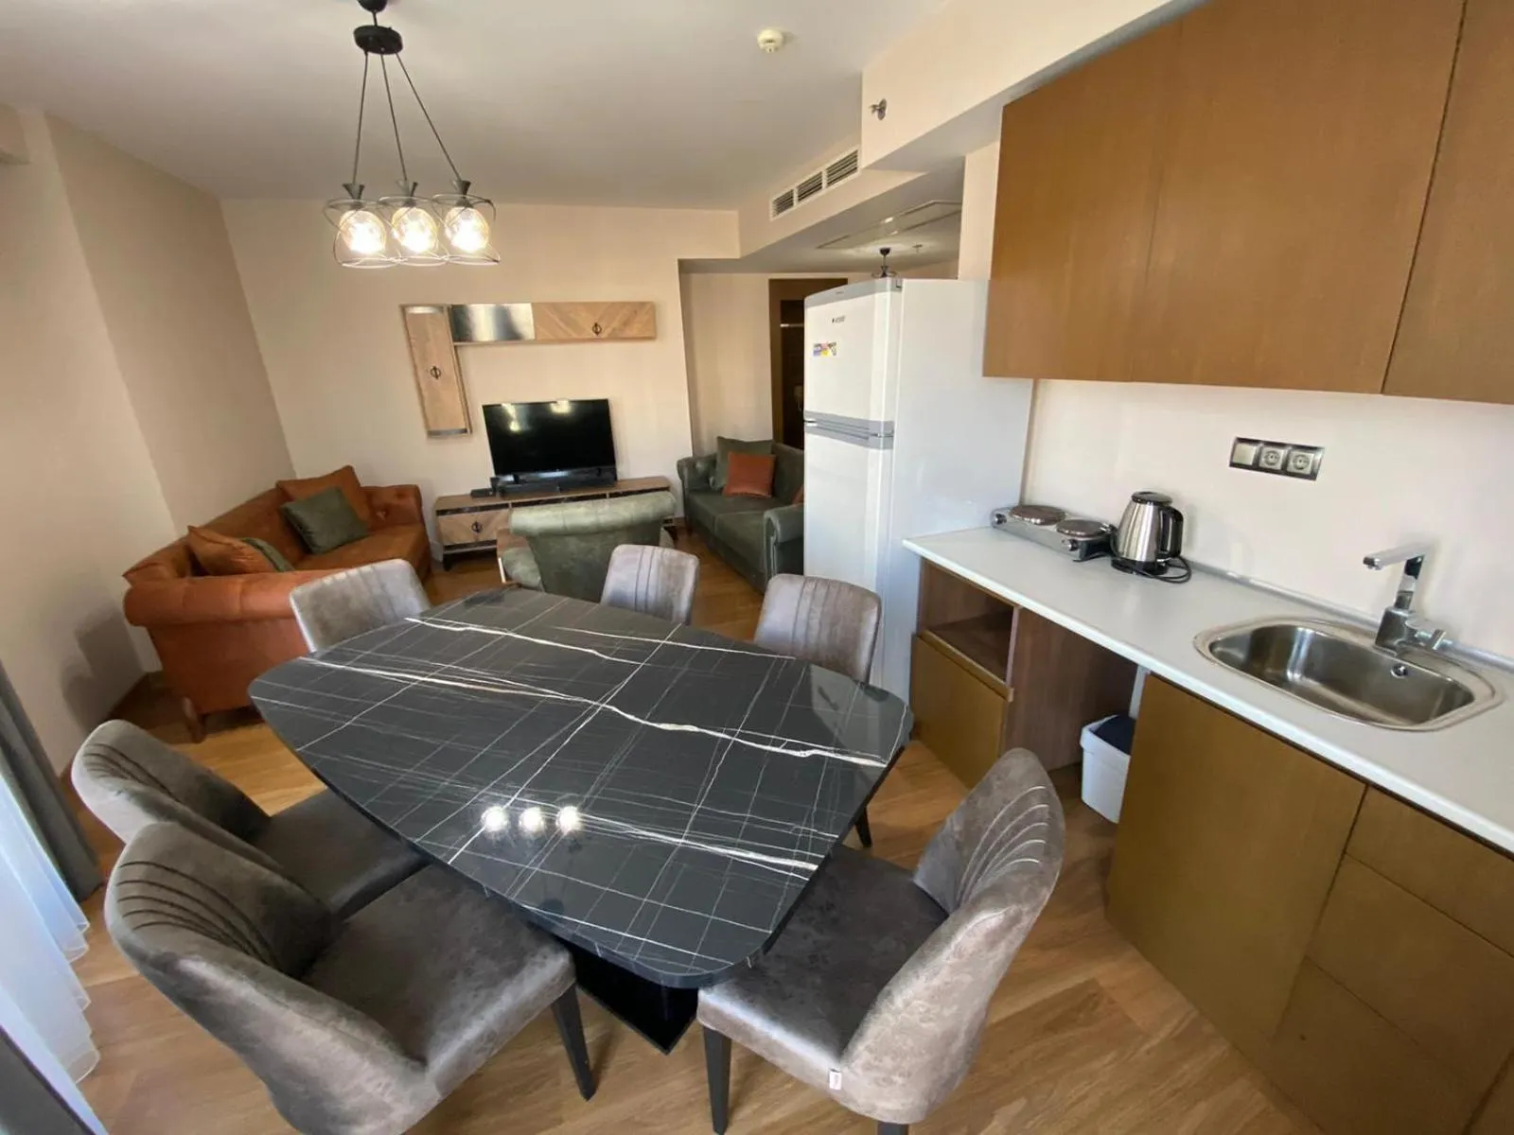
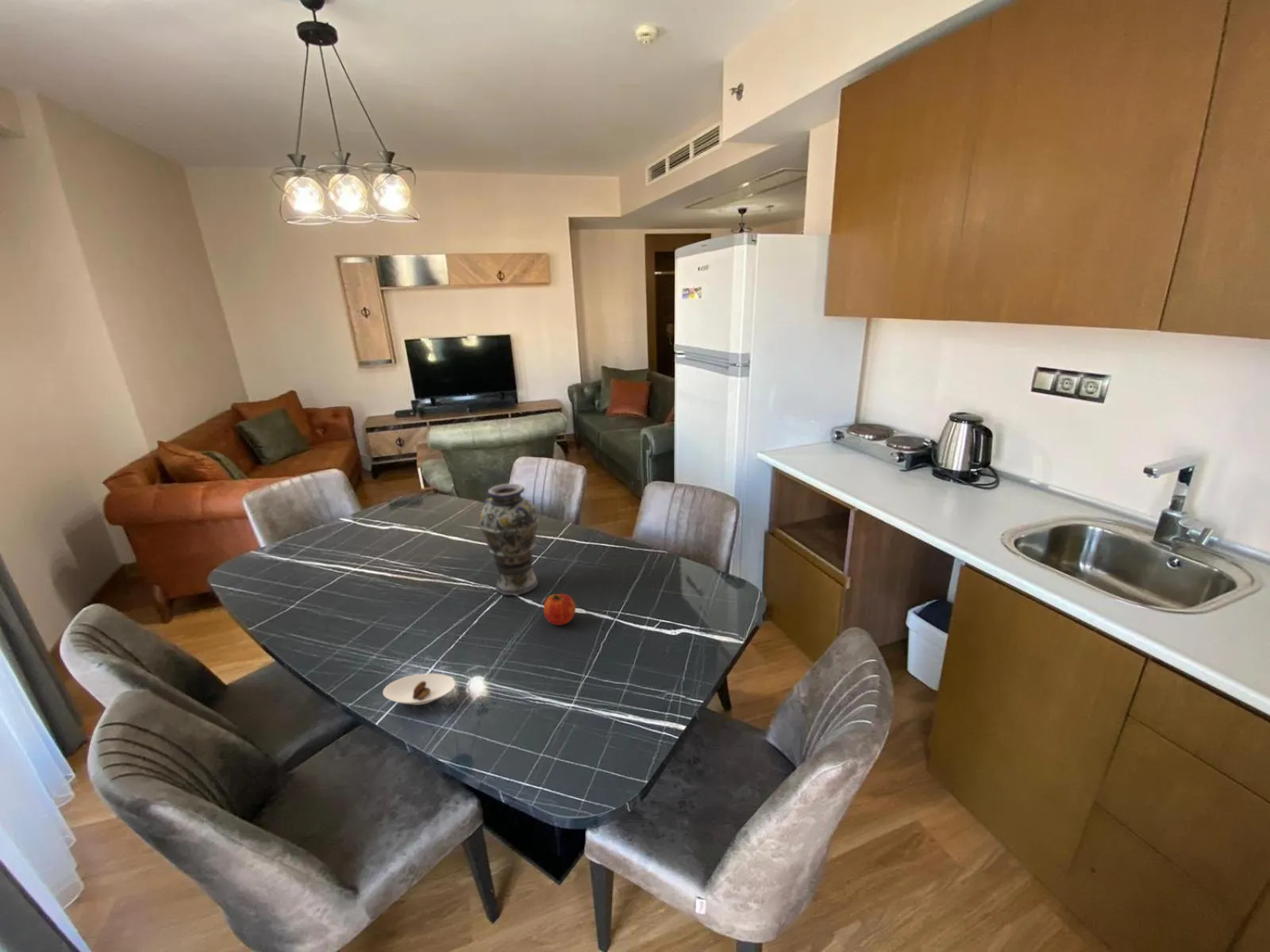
+ vase [479,483,540,597]
+ fruit [543,593,576,626]
+ saucer [383,673,456,705]
